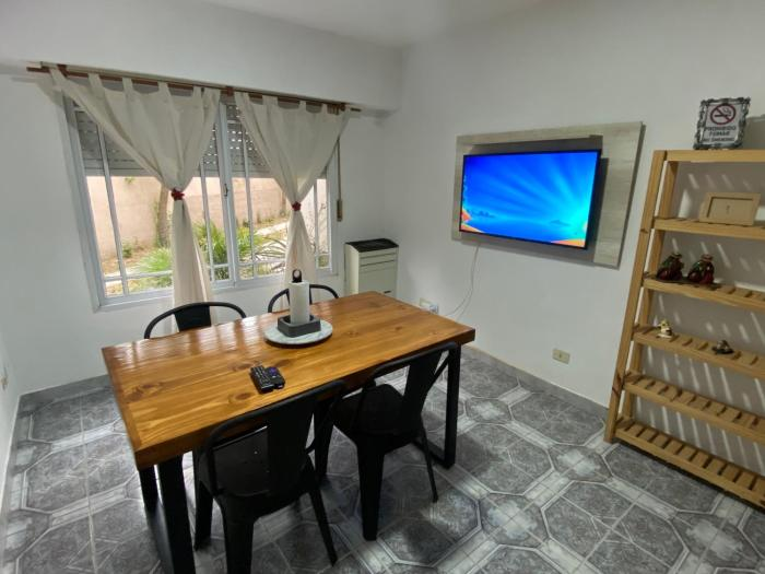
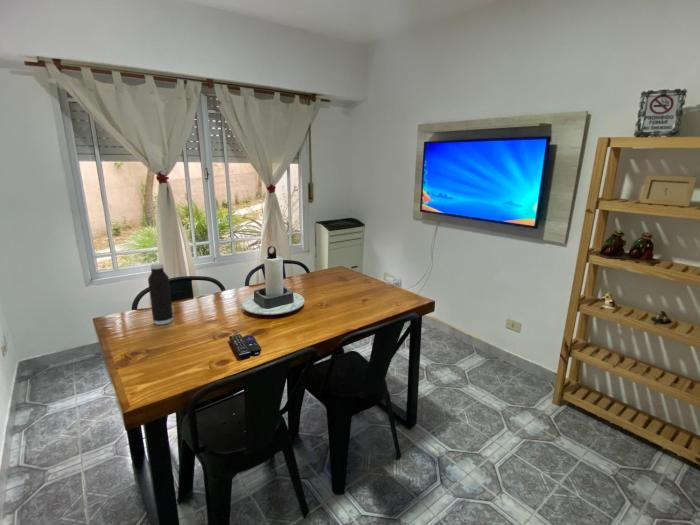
+ water bottle [147,262,174,326]
